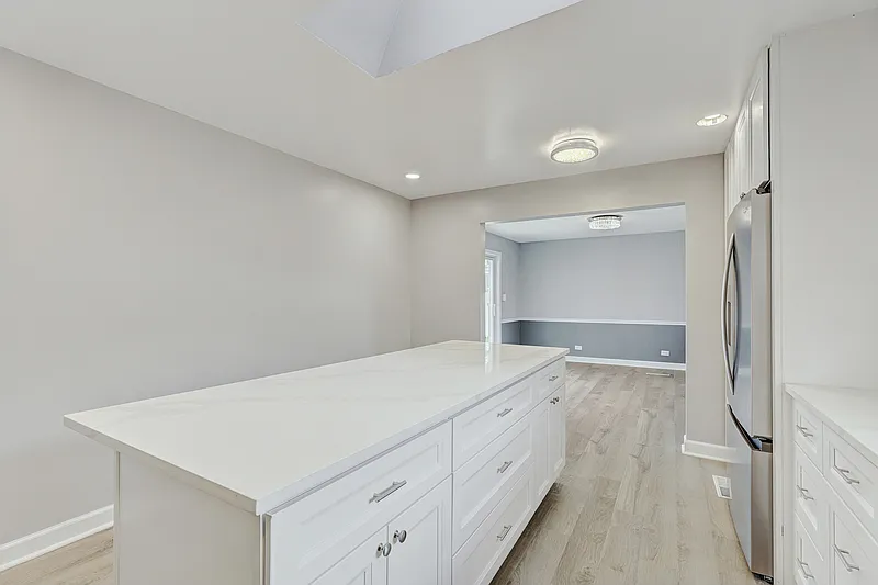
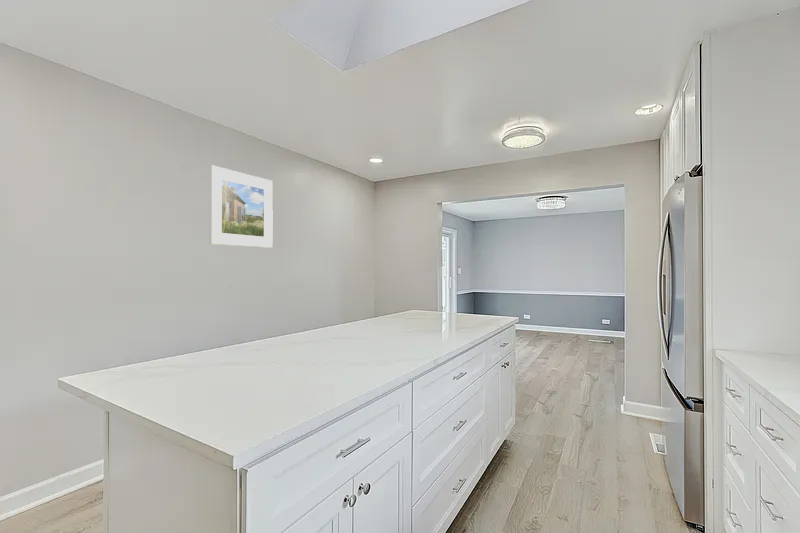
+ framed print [209,164,274,249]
